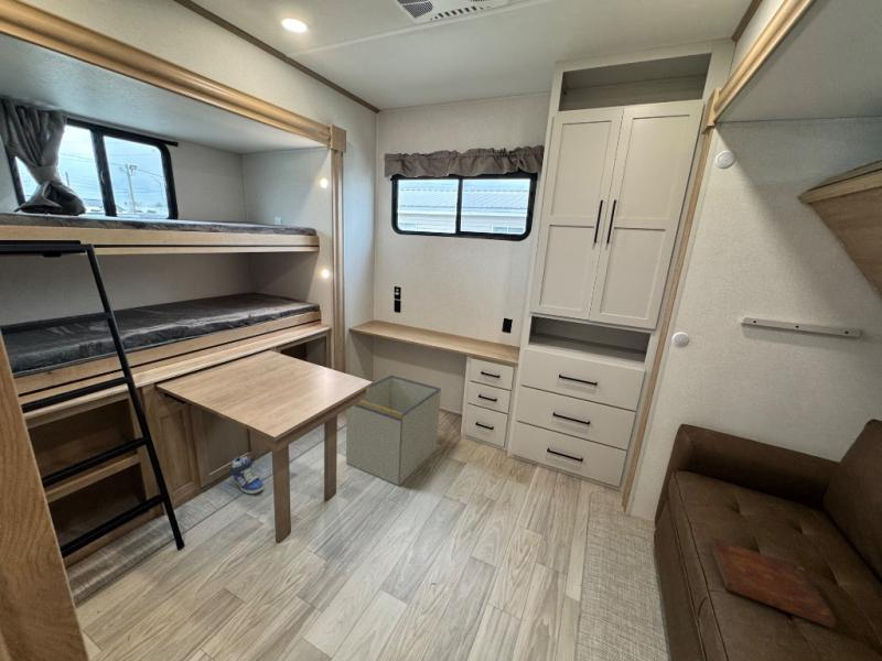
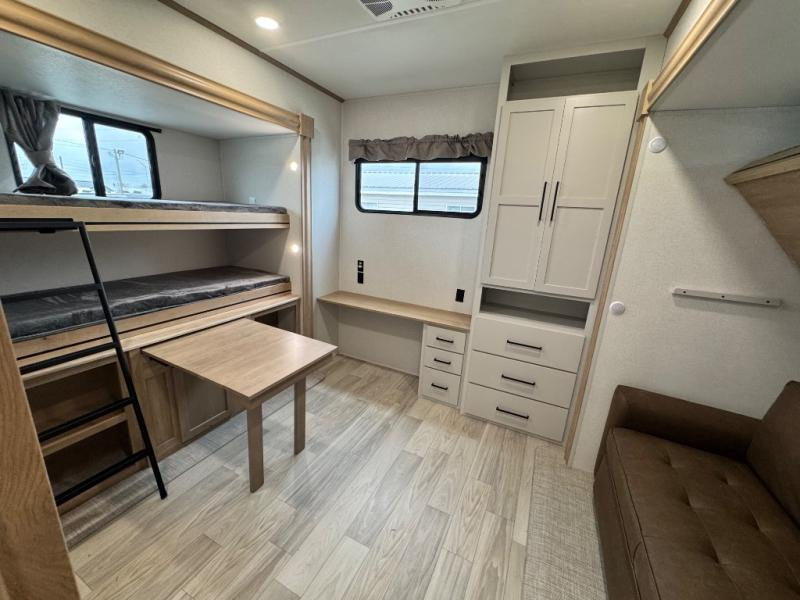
- storage bin [345,375,442,486]
- bible [709,538,837,629]
- sneaker [228,455,265,495]
